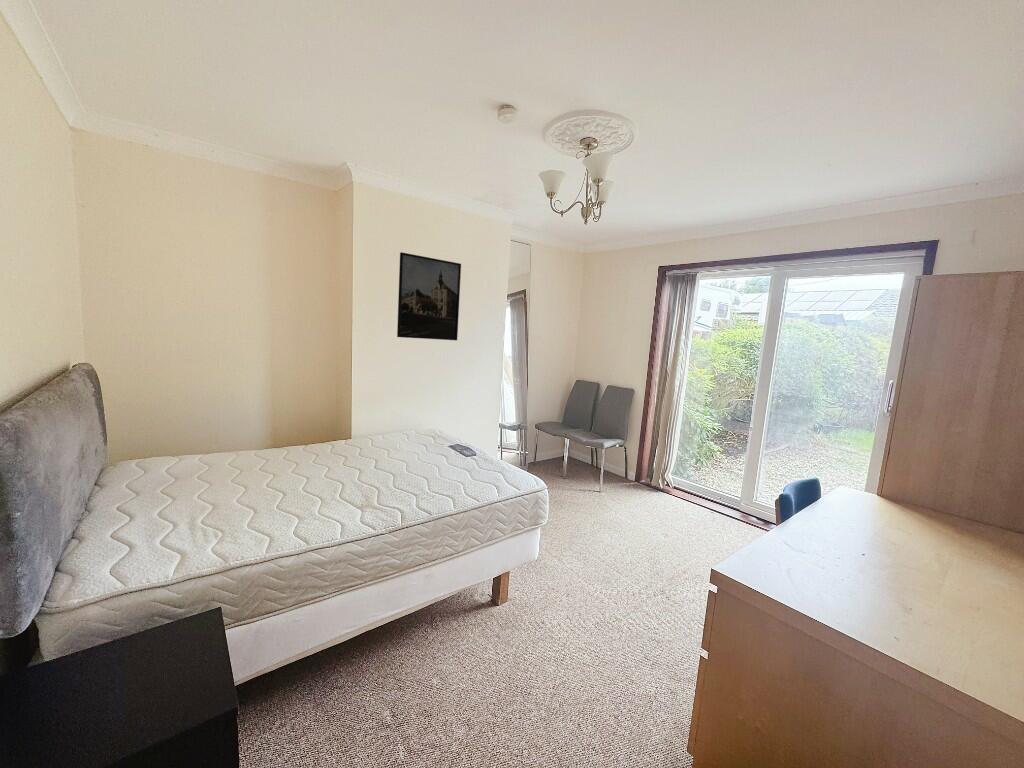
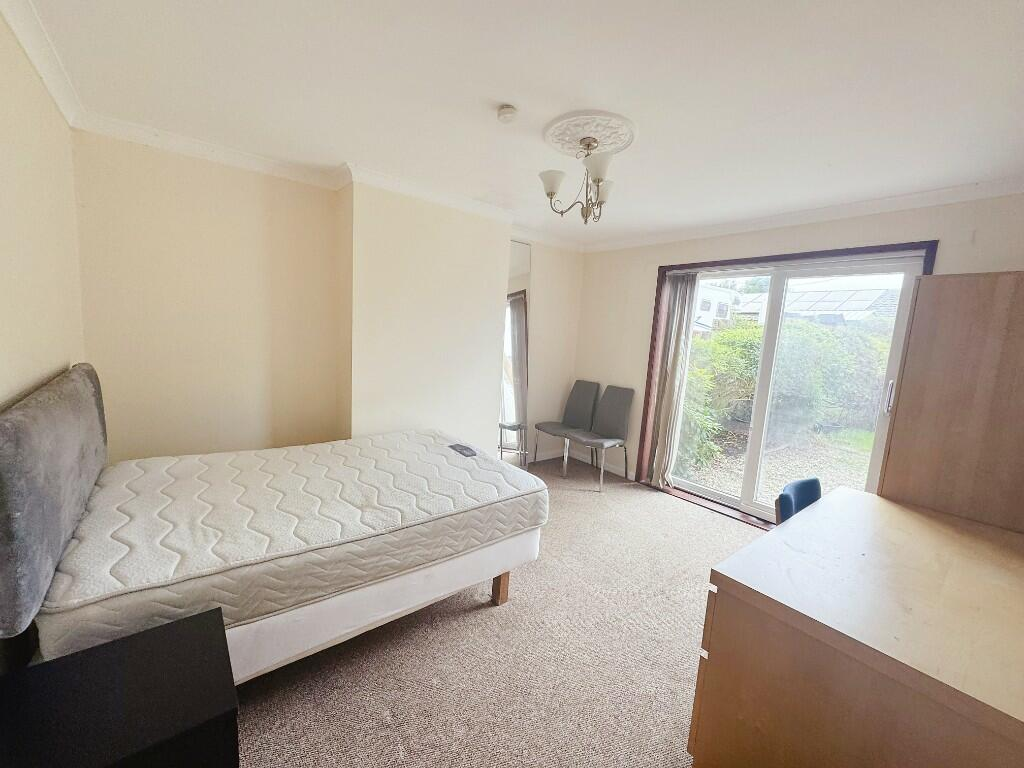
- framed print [396,251,462,341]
